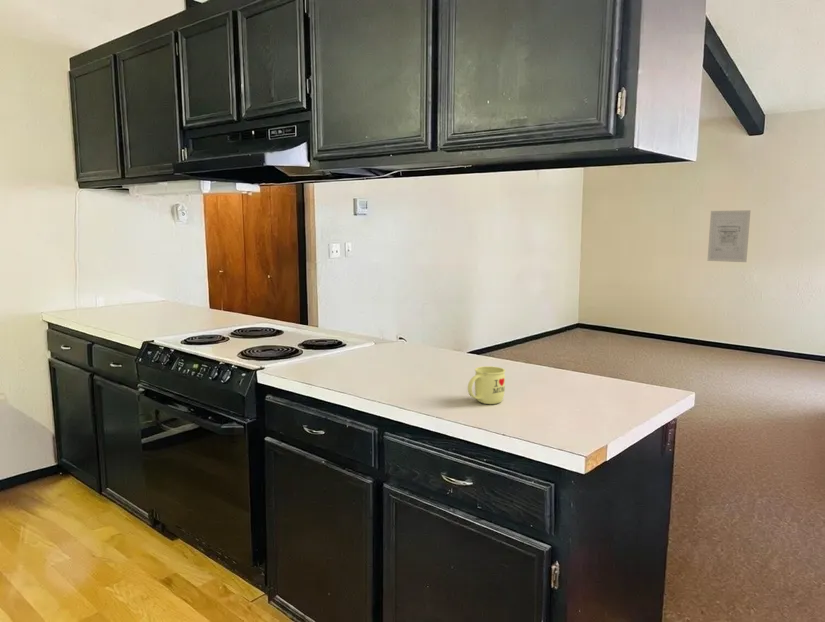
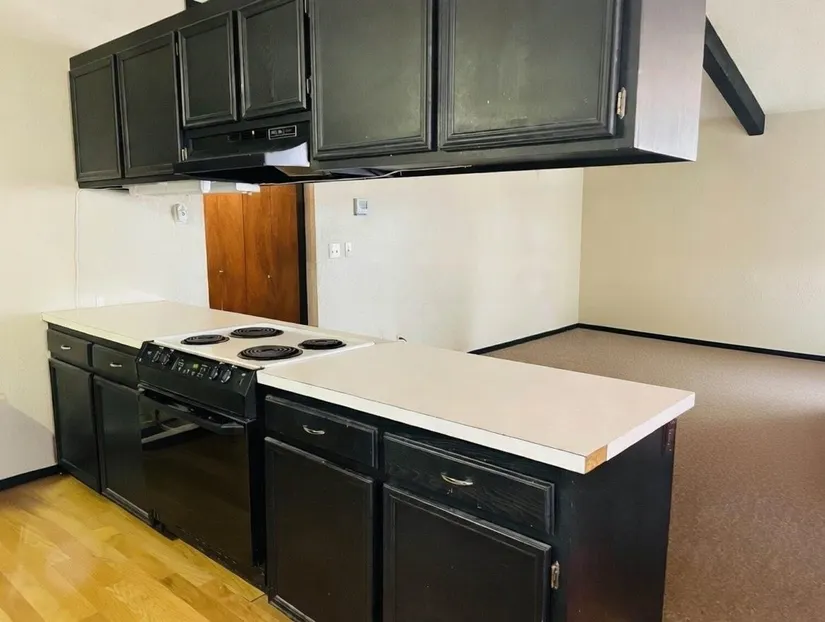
- mug [467,365,506,405]
- wall art [706,209,752,263]
